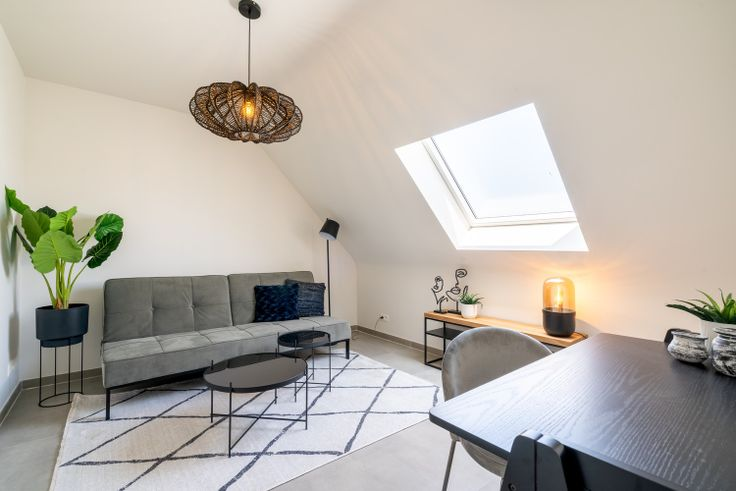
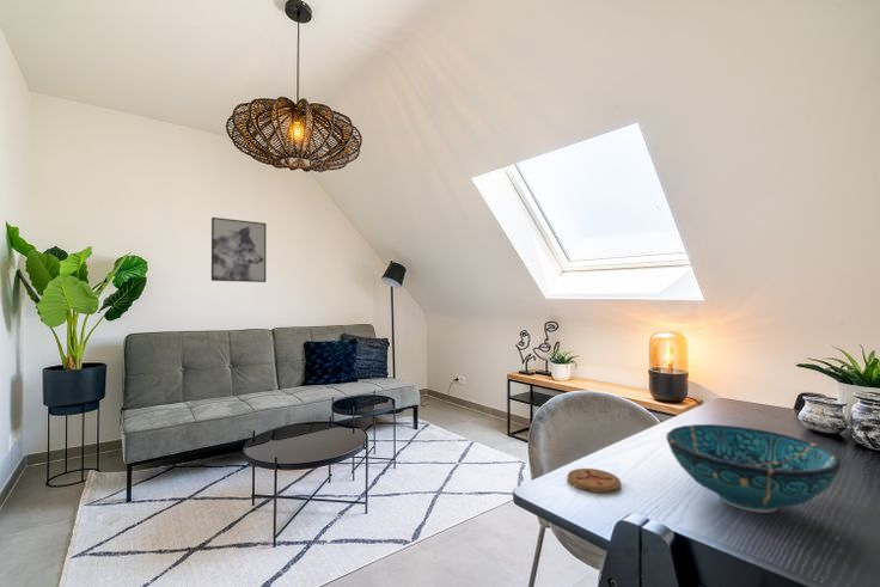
+ coaster [567,467,622,494]
+ decorative bowl [665,423,842,514]
+ wall art [210,216,268,283]
